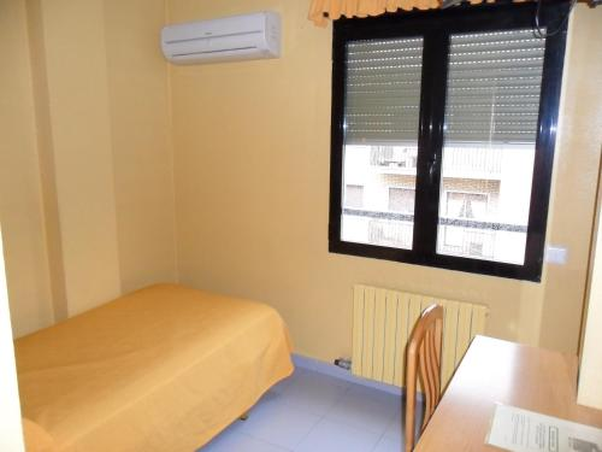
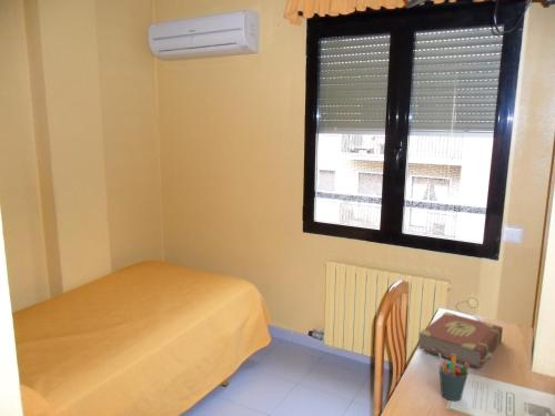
+ book [417,296,504,369]
+ pen holder [438,354,471,402]
